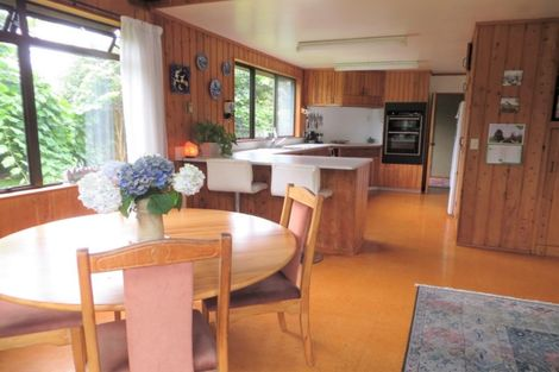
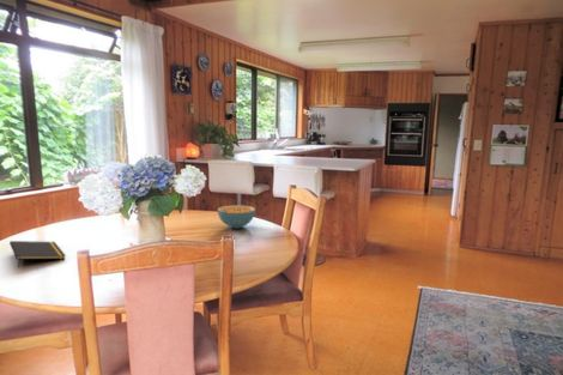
+ cereal bowl [217,204,256,230]
+ notepad [8,240,67,270]
